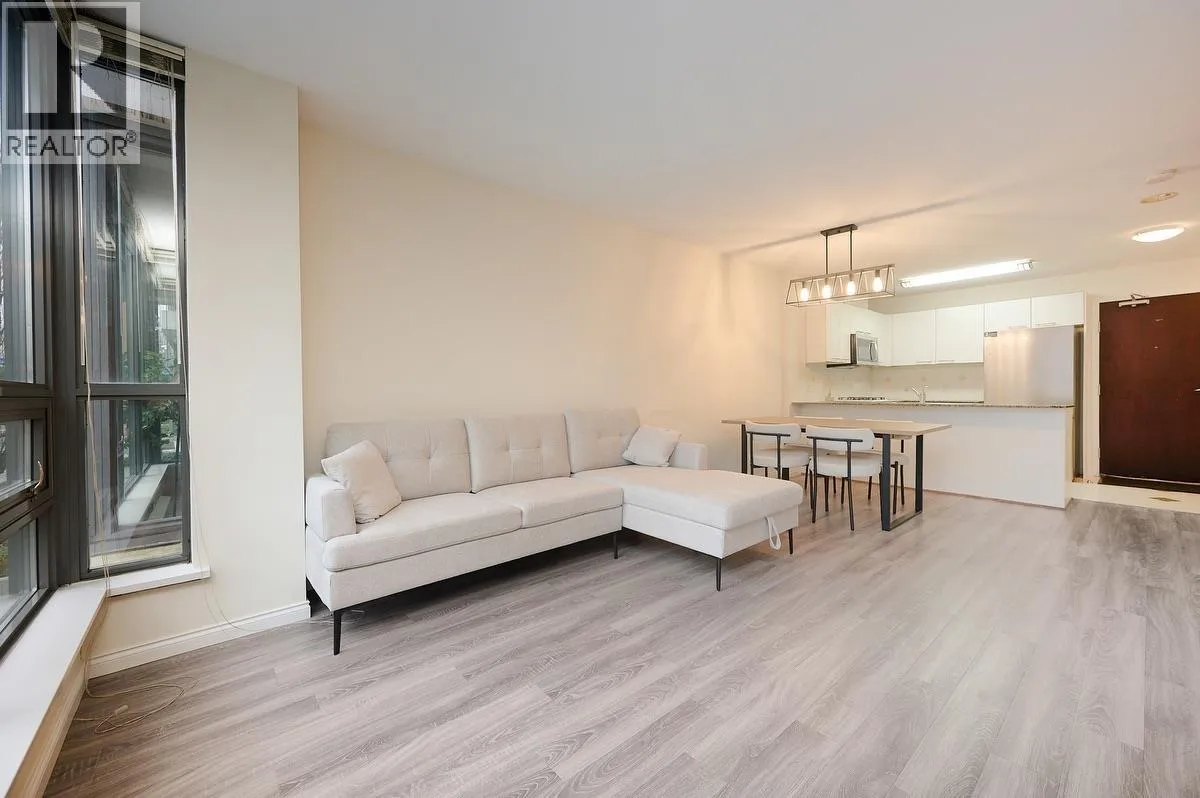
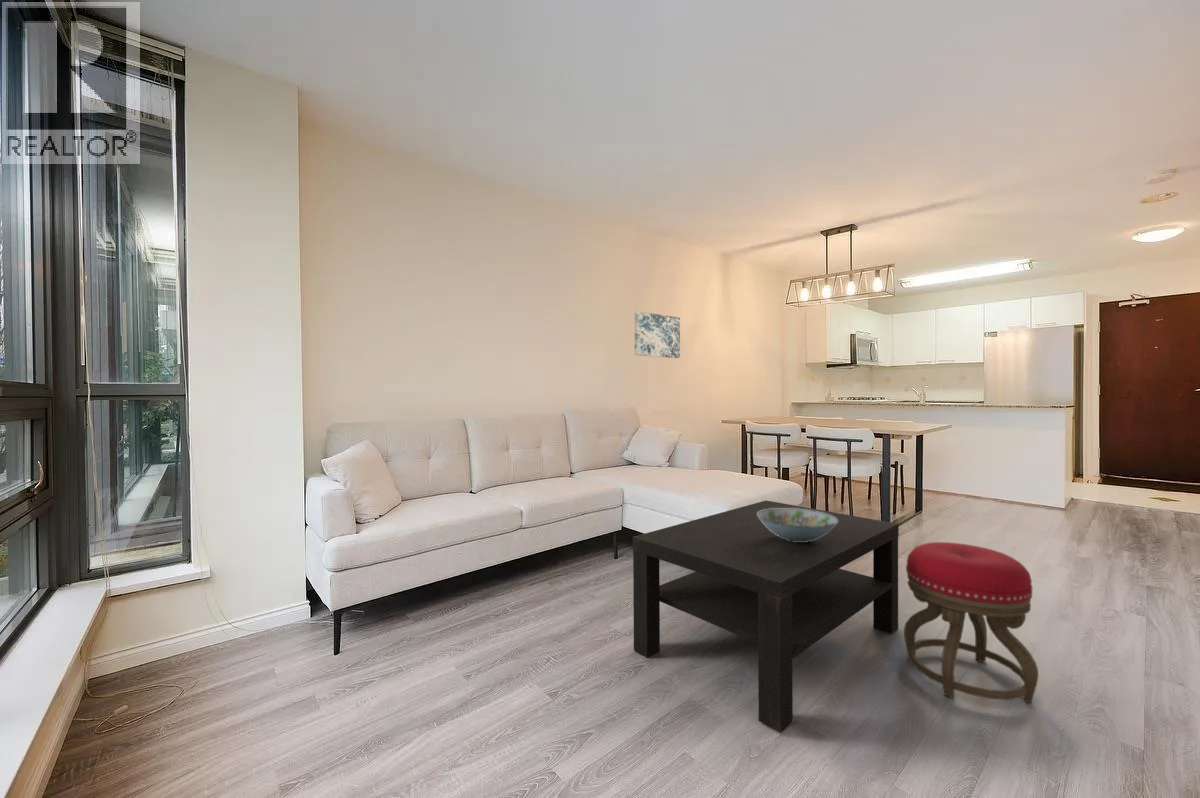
+ decorative bowl [757,508,838,542]
+ stool [903,541,1039,704]
+ coffee table [632,499,900,734]
+ wall art [633,310,681,359]
